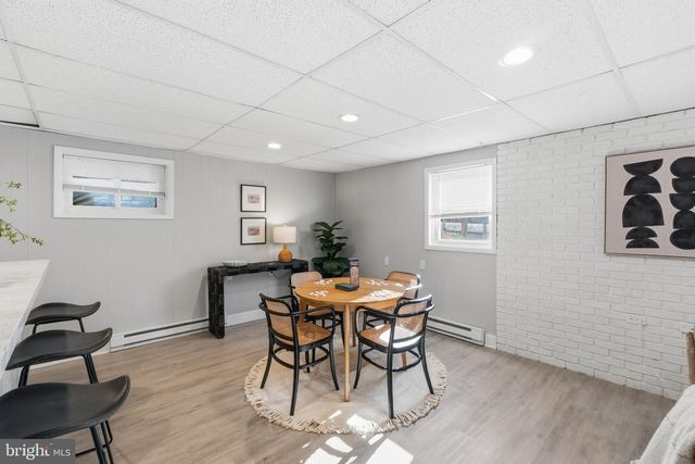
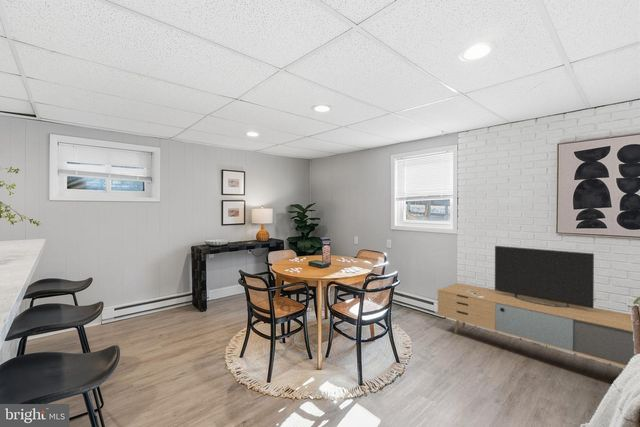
+ media console [437,245,640,368]
